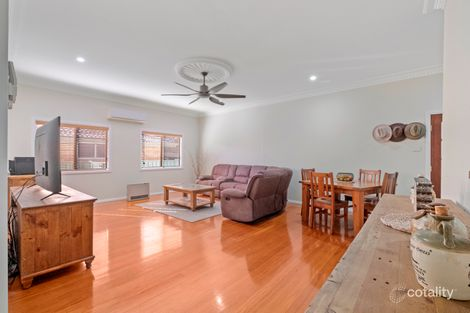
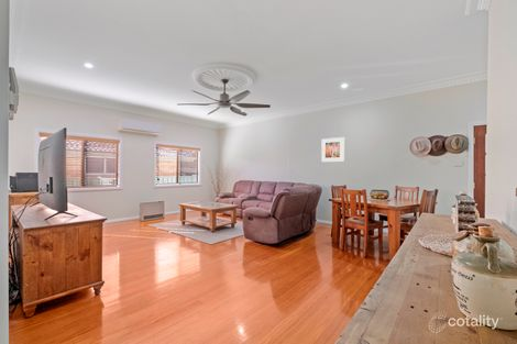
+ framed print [320,136,345,163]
